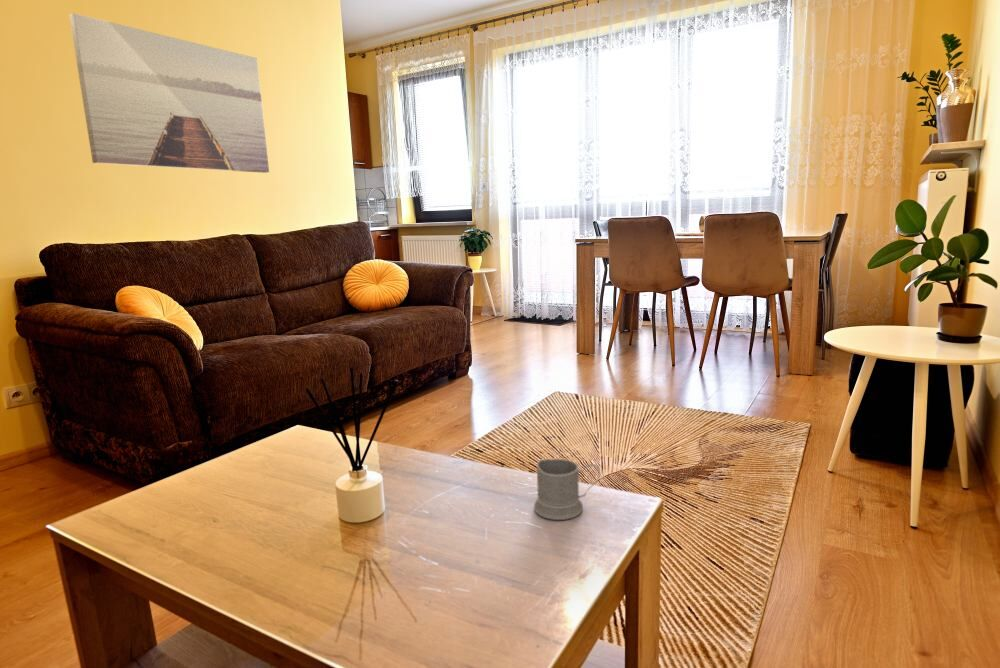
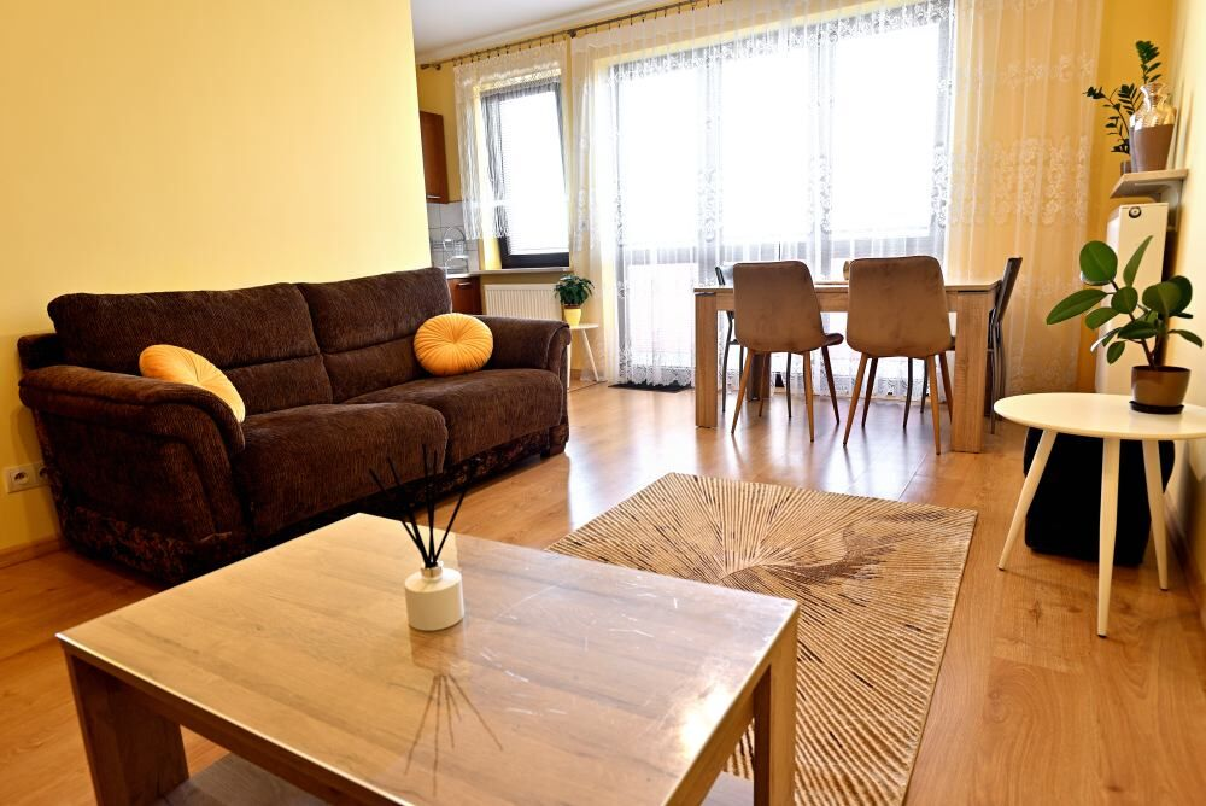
- mug [533,458,601,521]
- wall art [68,12,270,174]
